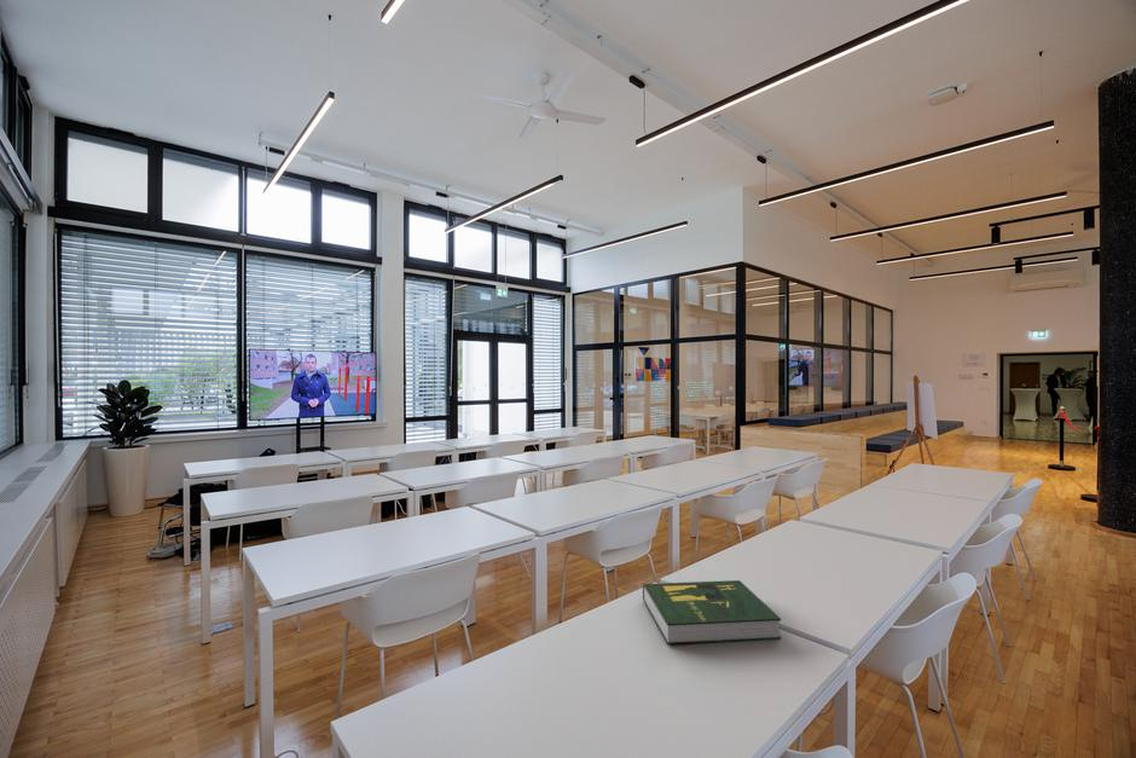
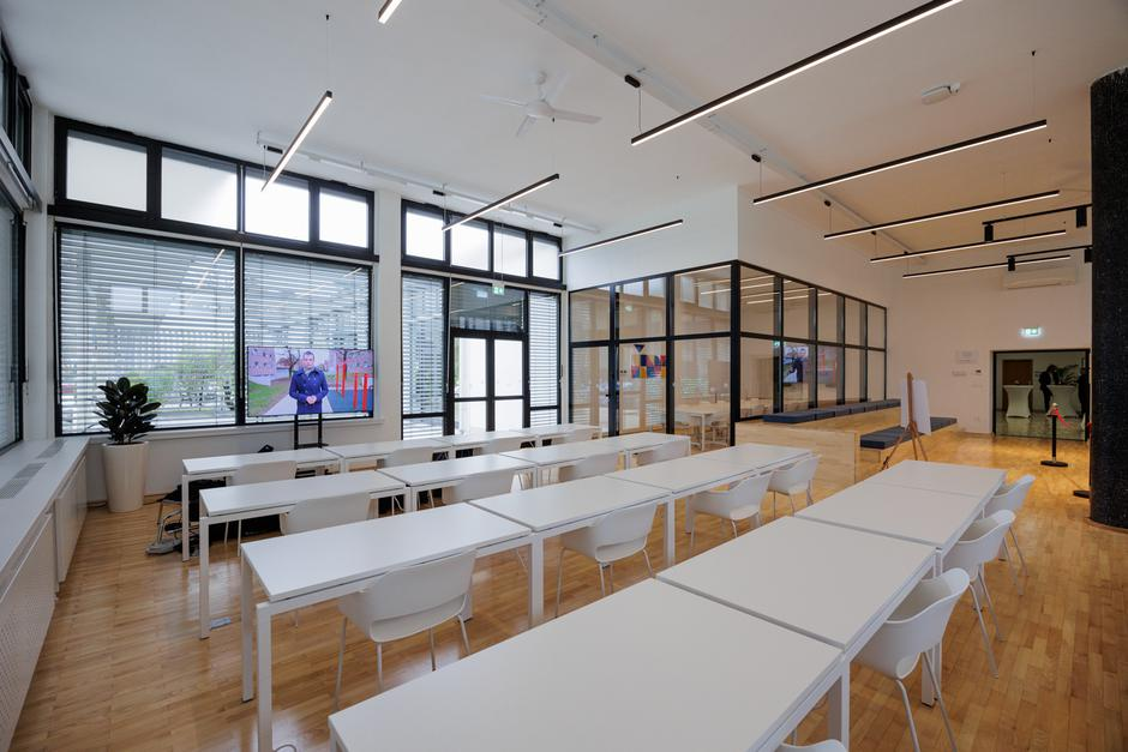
- book [642,579,782,646]
